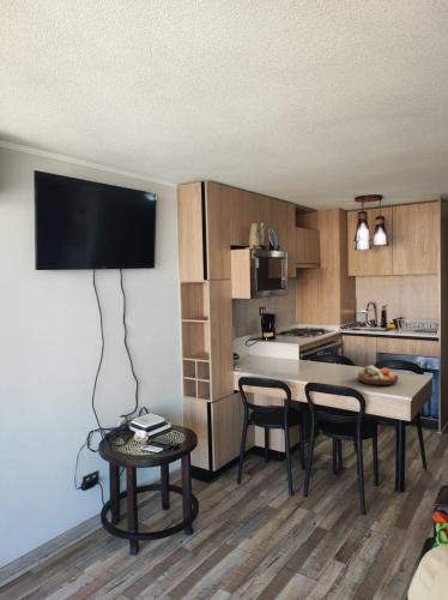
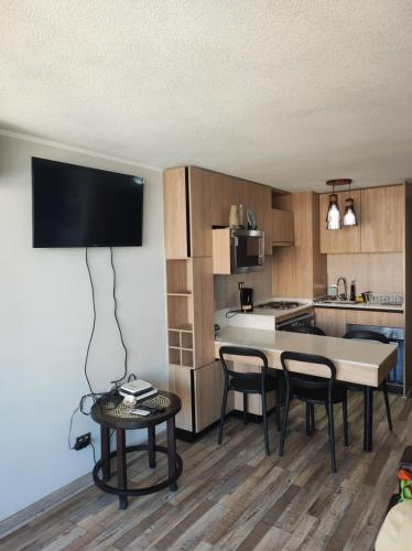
- fruit bowl [357,364,400,386]
